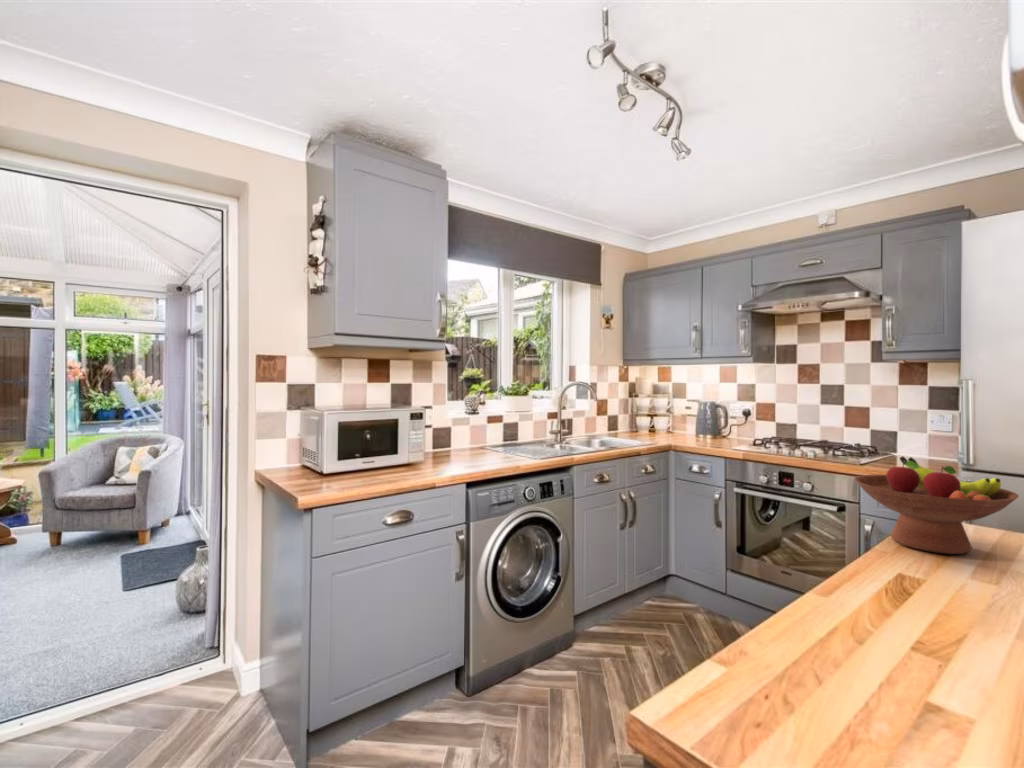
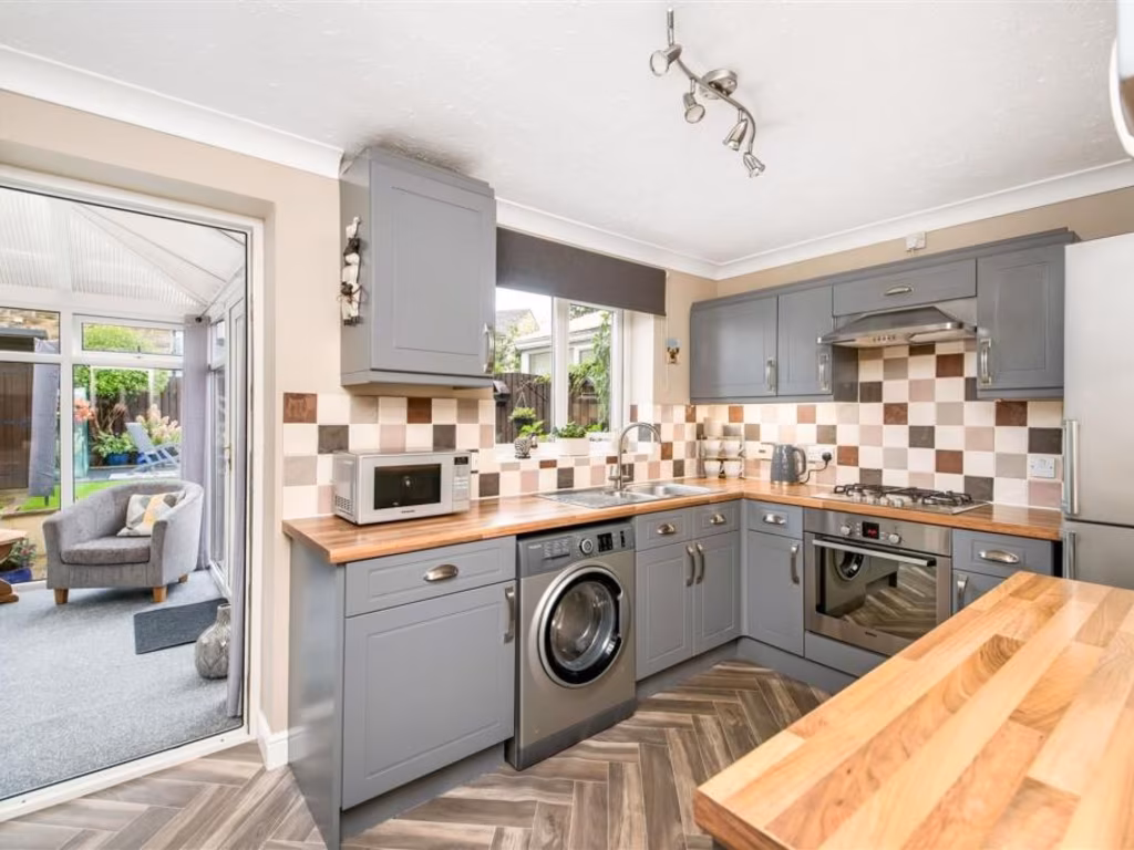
- fruit bowl [853,455,1020,555]
